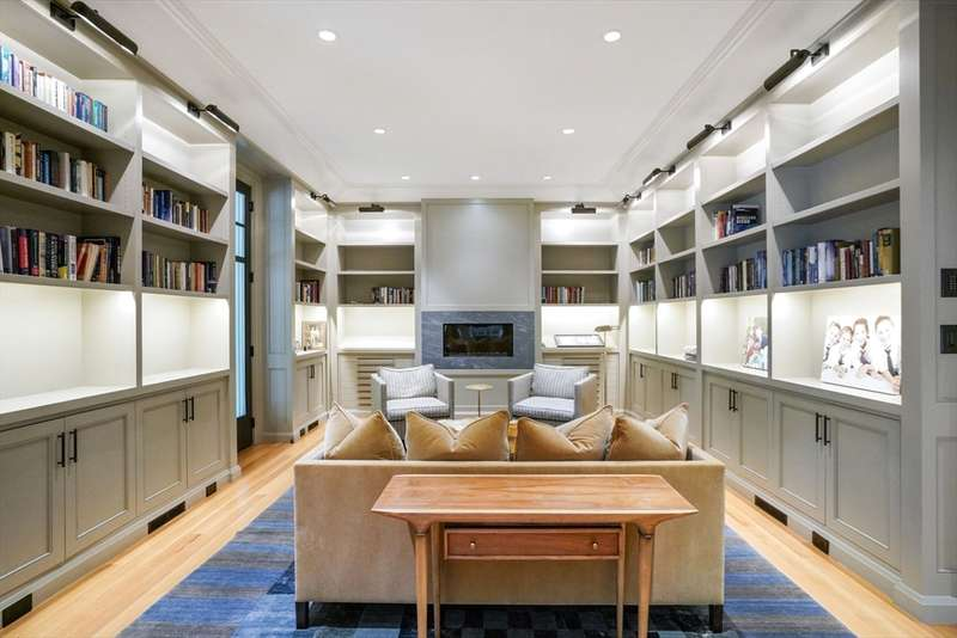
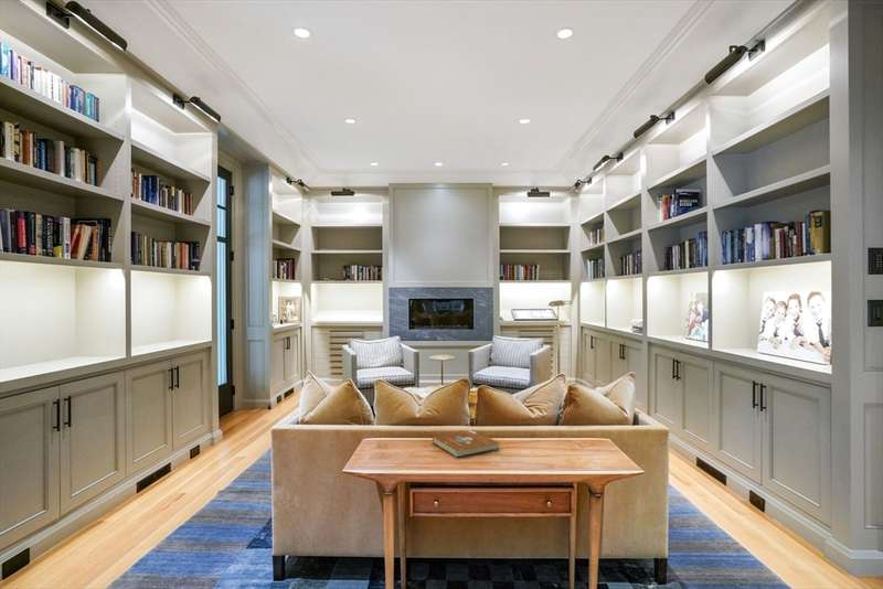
+ book [432,429,501,458]
